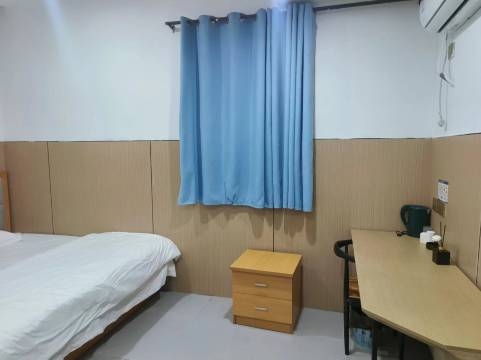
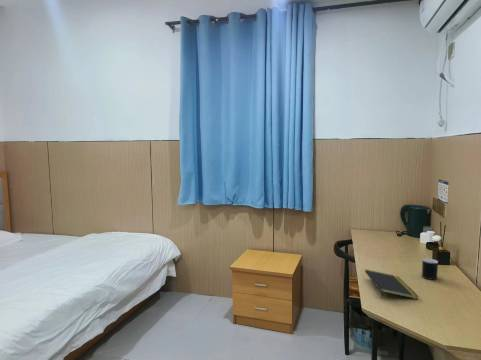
+ cup [421,258,439,281]
+ notepad [364,269,420,300]
